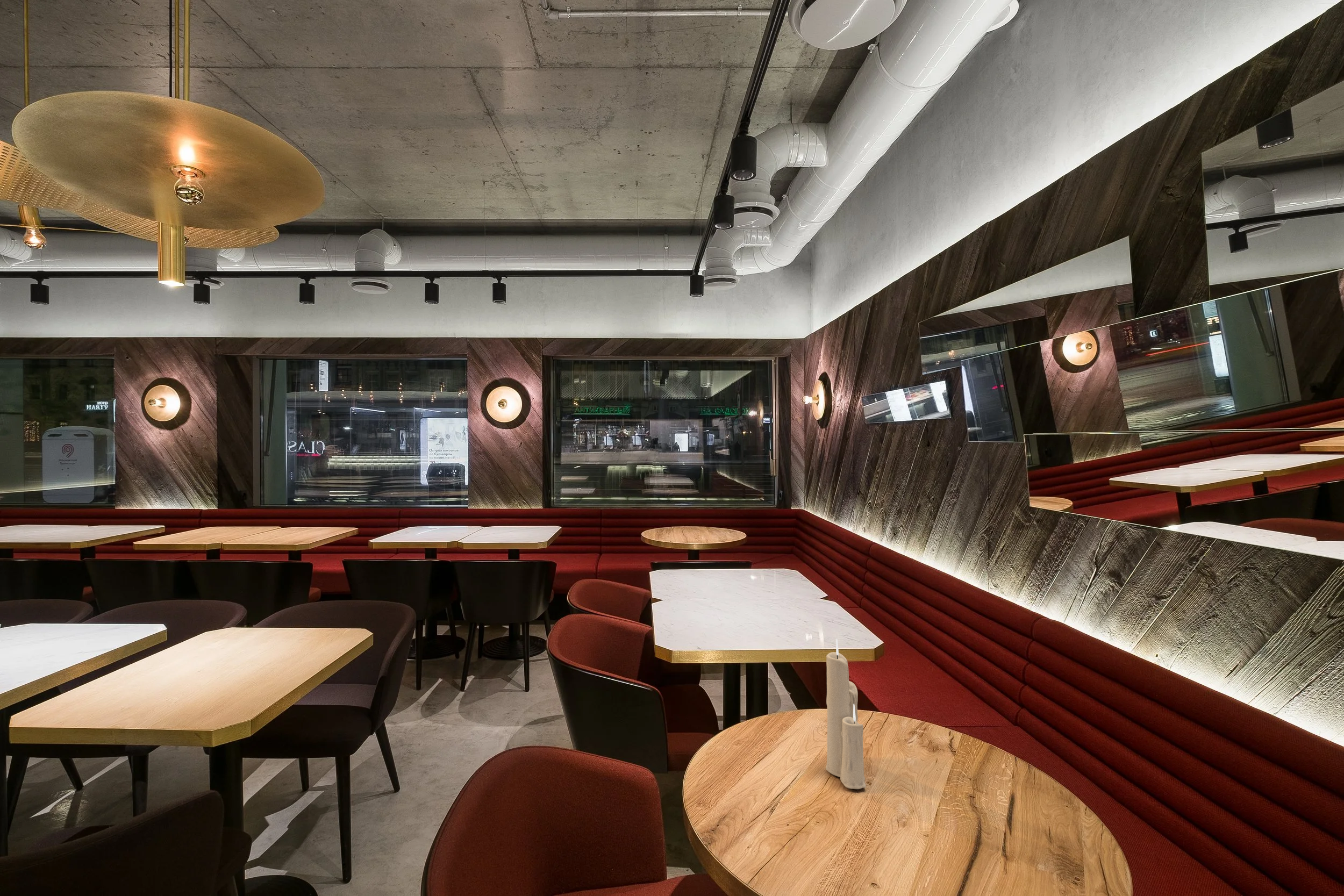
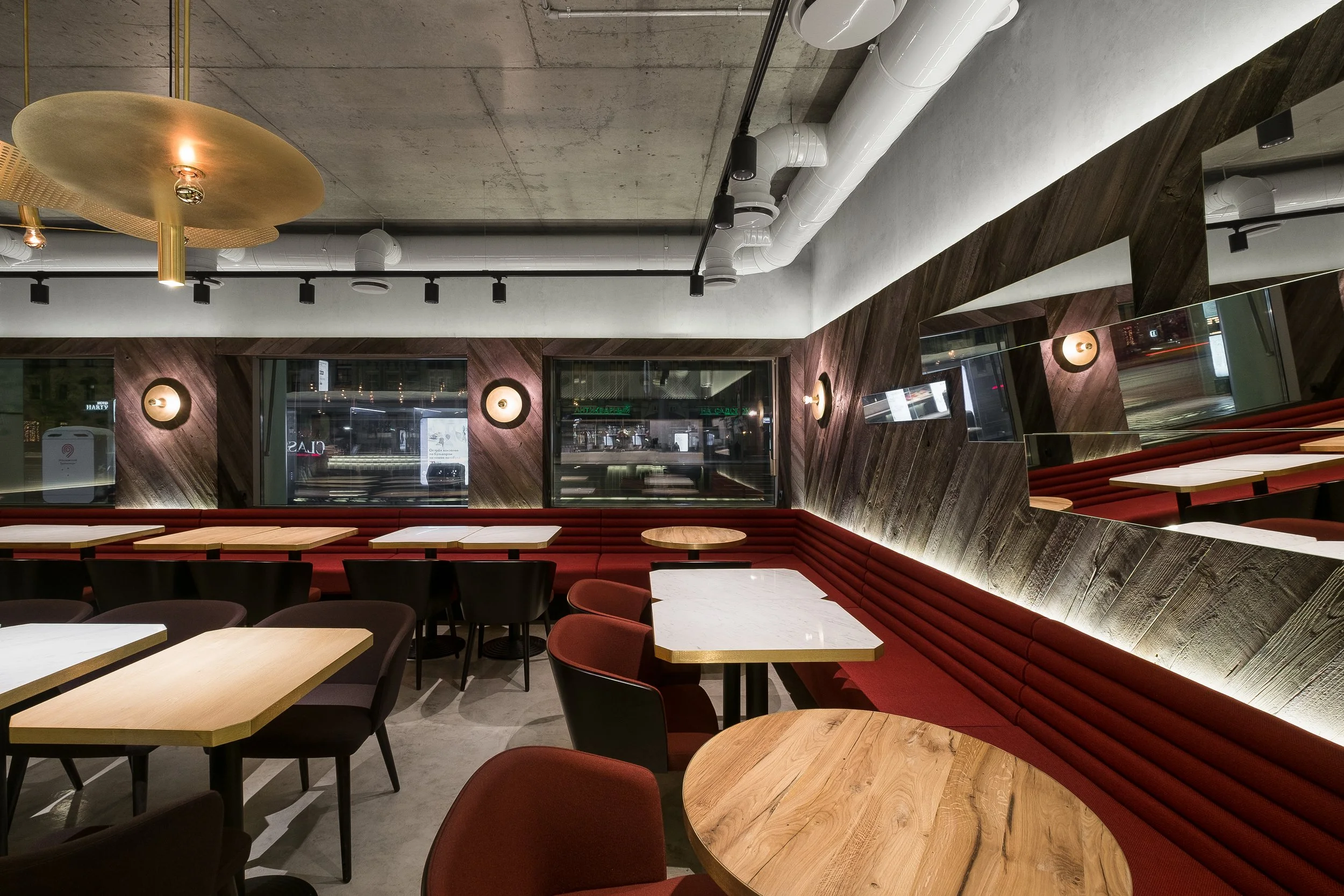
- candle [825,638,867,790]
